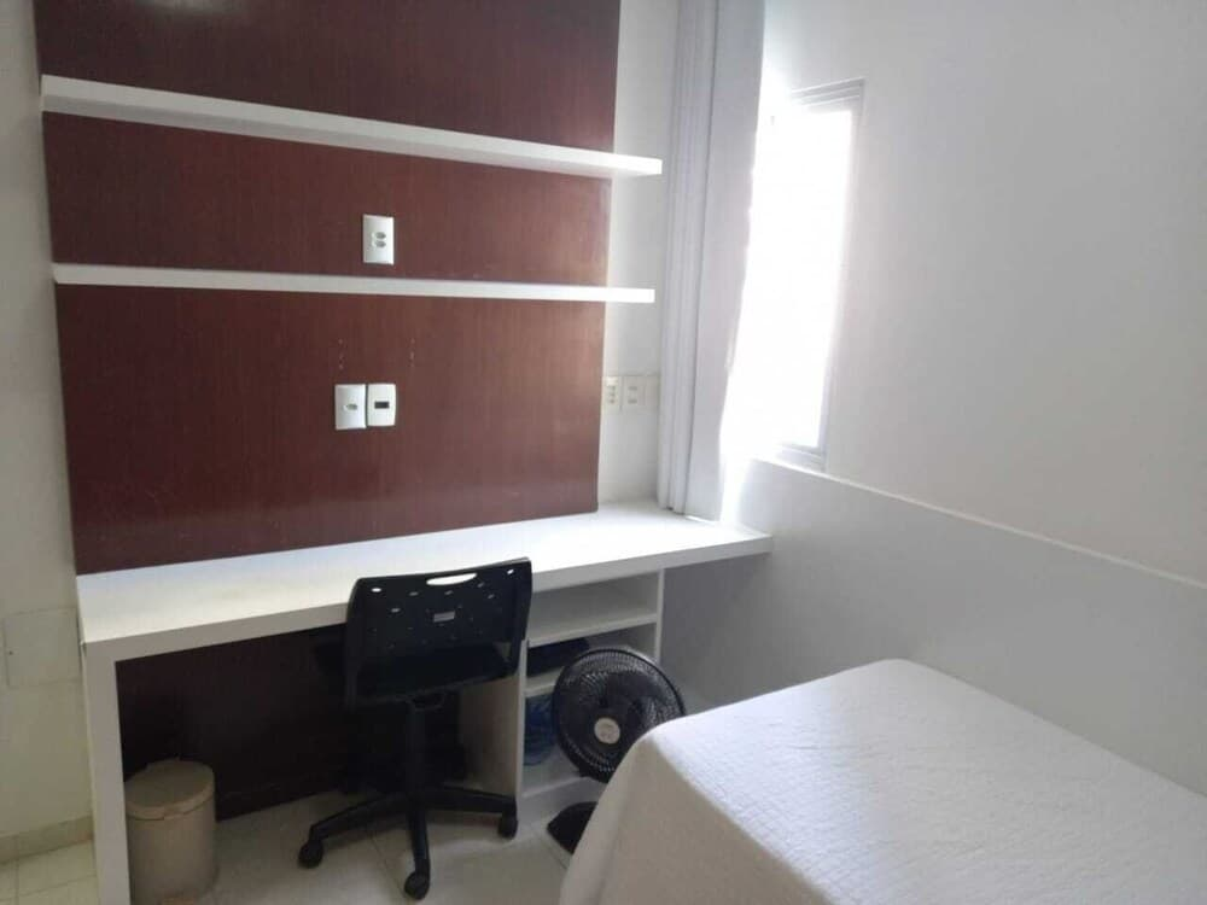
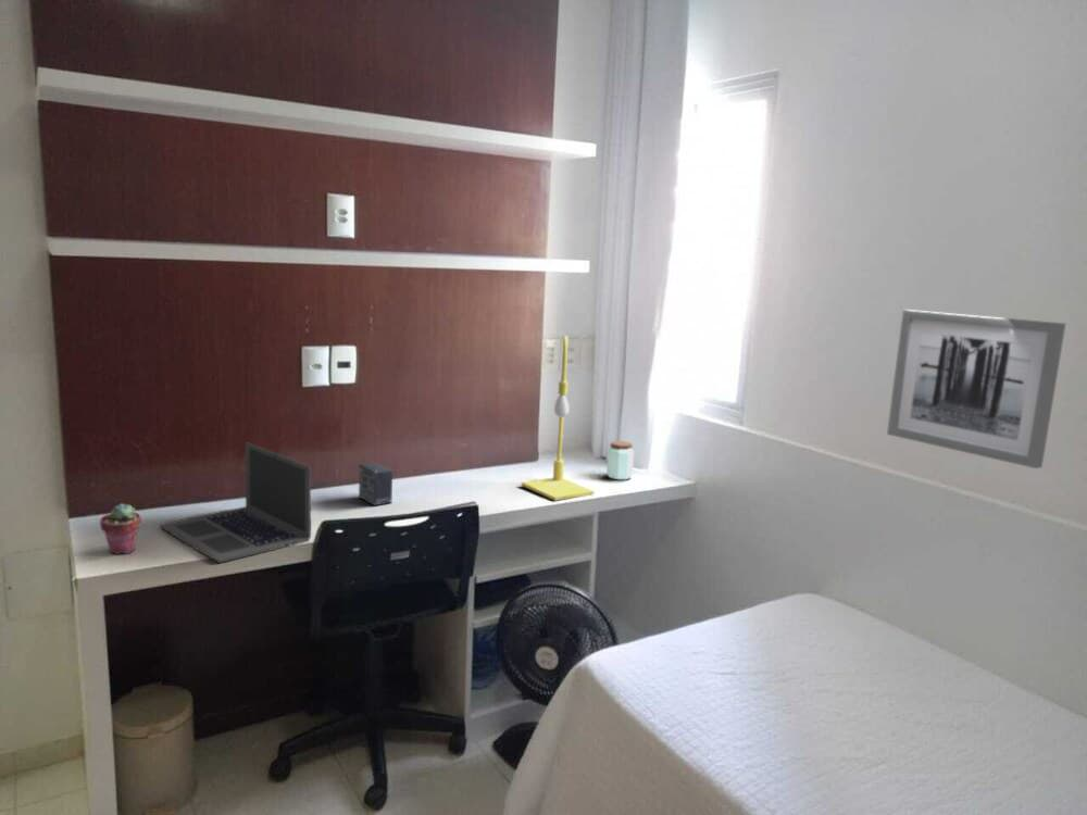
+ peanut butter [605,440,635,480]
+ potted succulent [99,502,142,555]
+ wall art [886,309,1066,469]
+ laptop computer [159,441,312,564]
+ small box [358,462,393,506]
+ table lamp [521,335,595,502]
